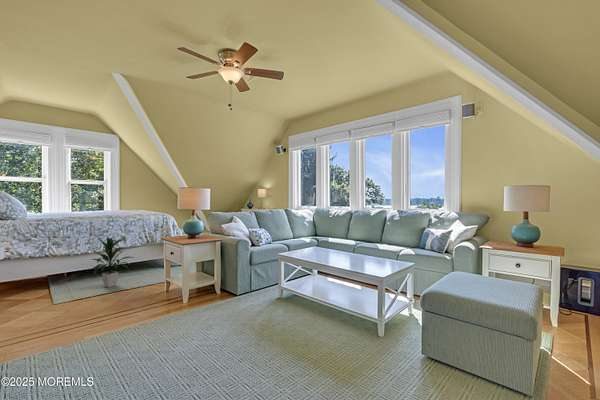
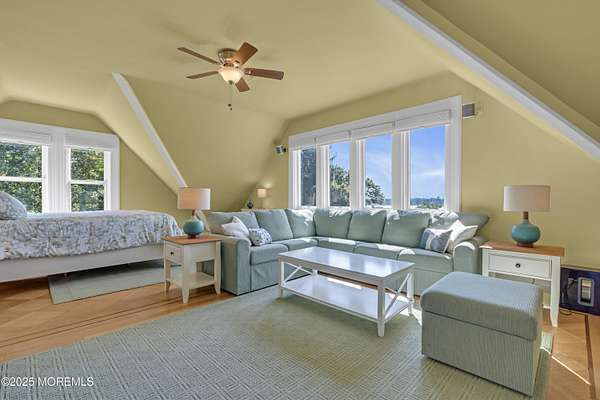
- indoor plant [88,236,135,288]
